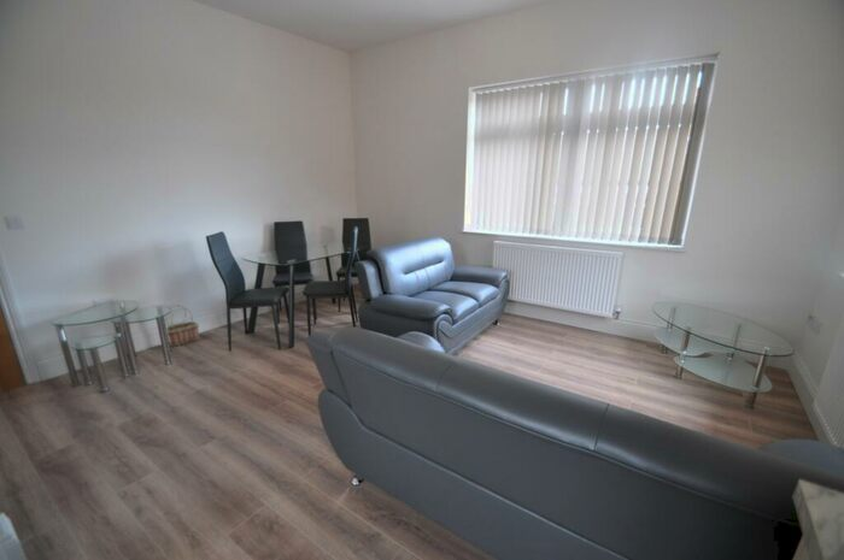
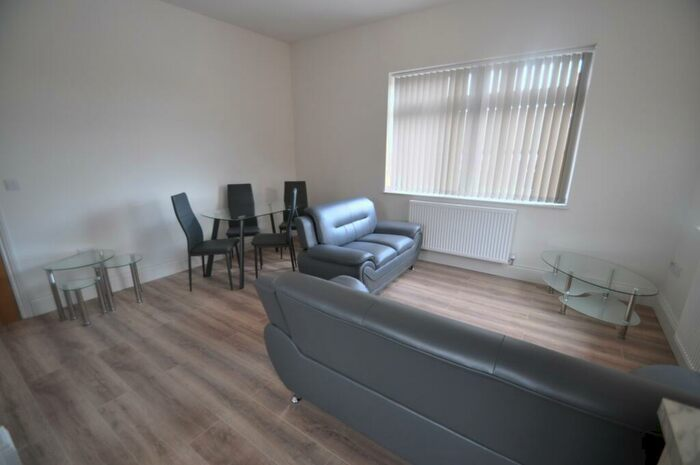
- basket [164,305,201,348]
